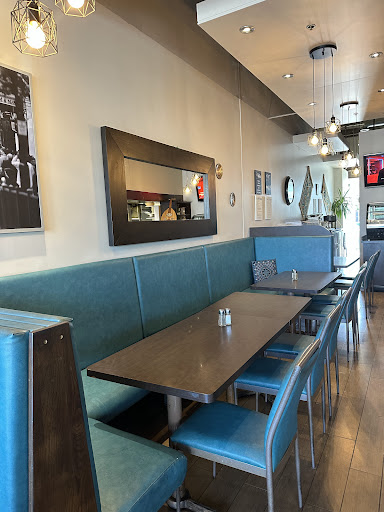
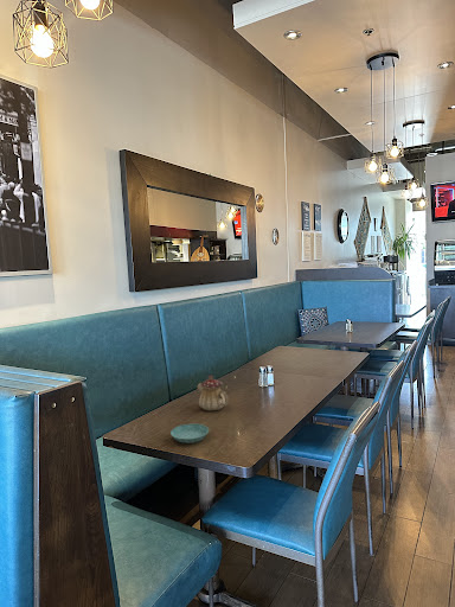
+ saucer [169,423,210,445]
+ teapot [196,375,230,411]
